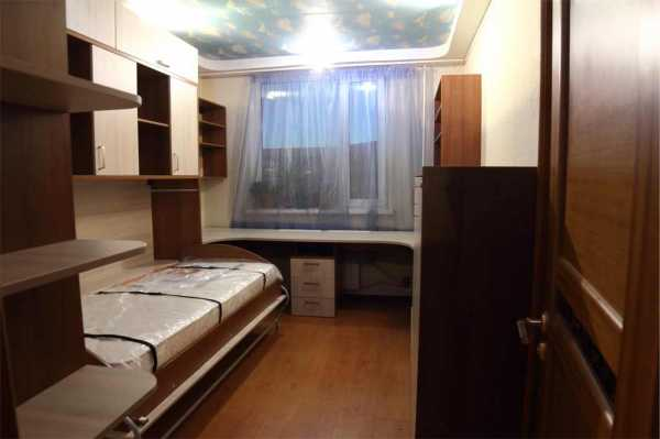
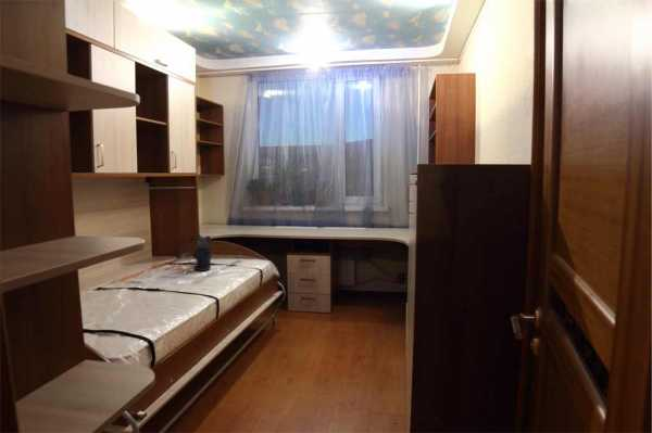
+ bear [191,233,213,272]
